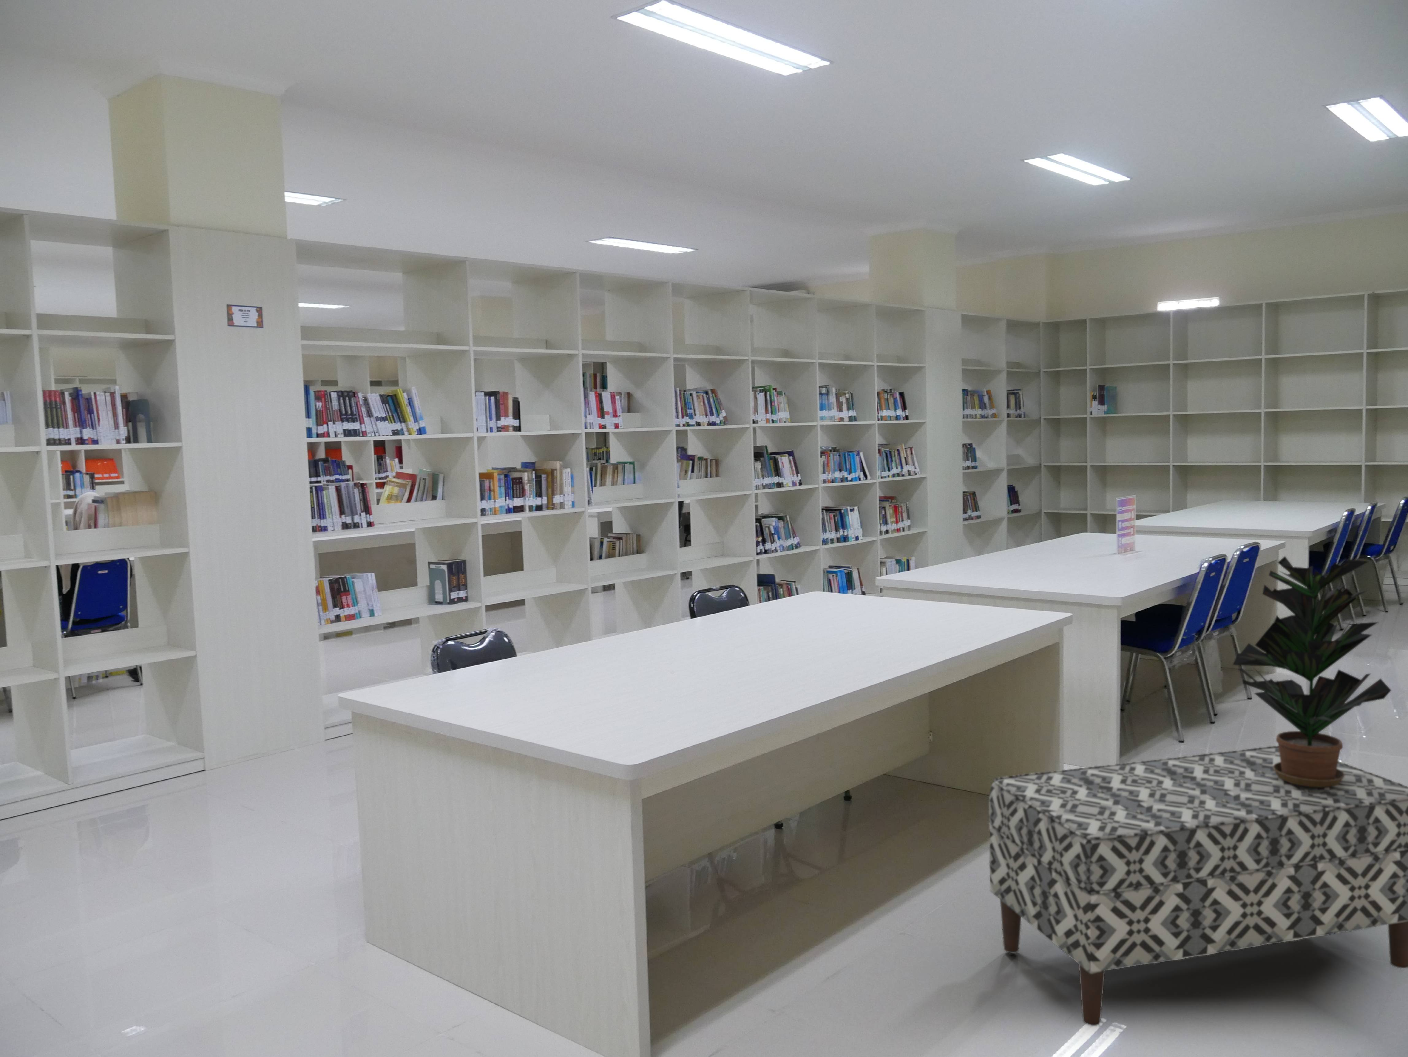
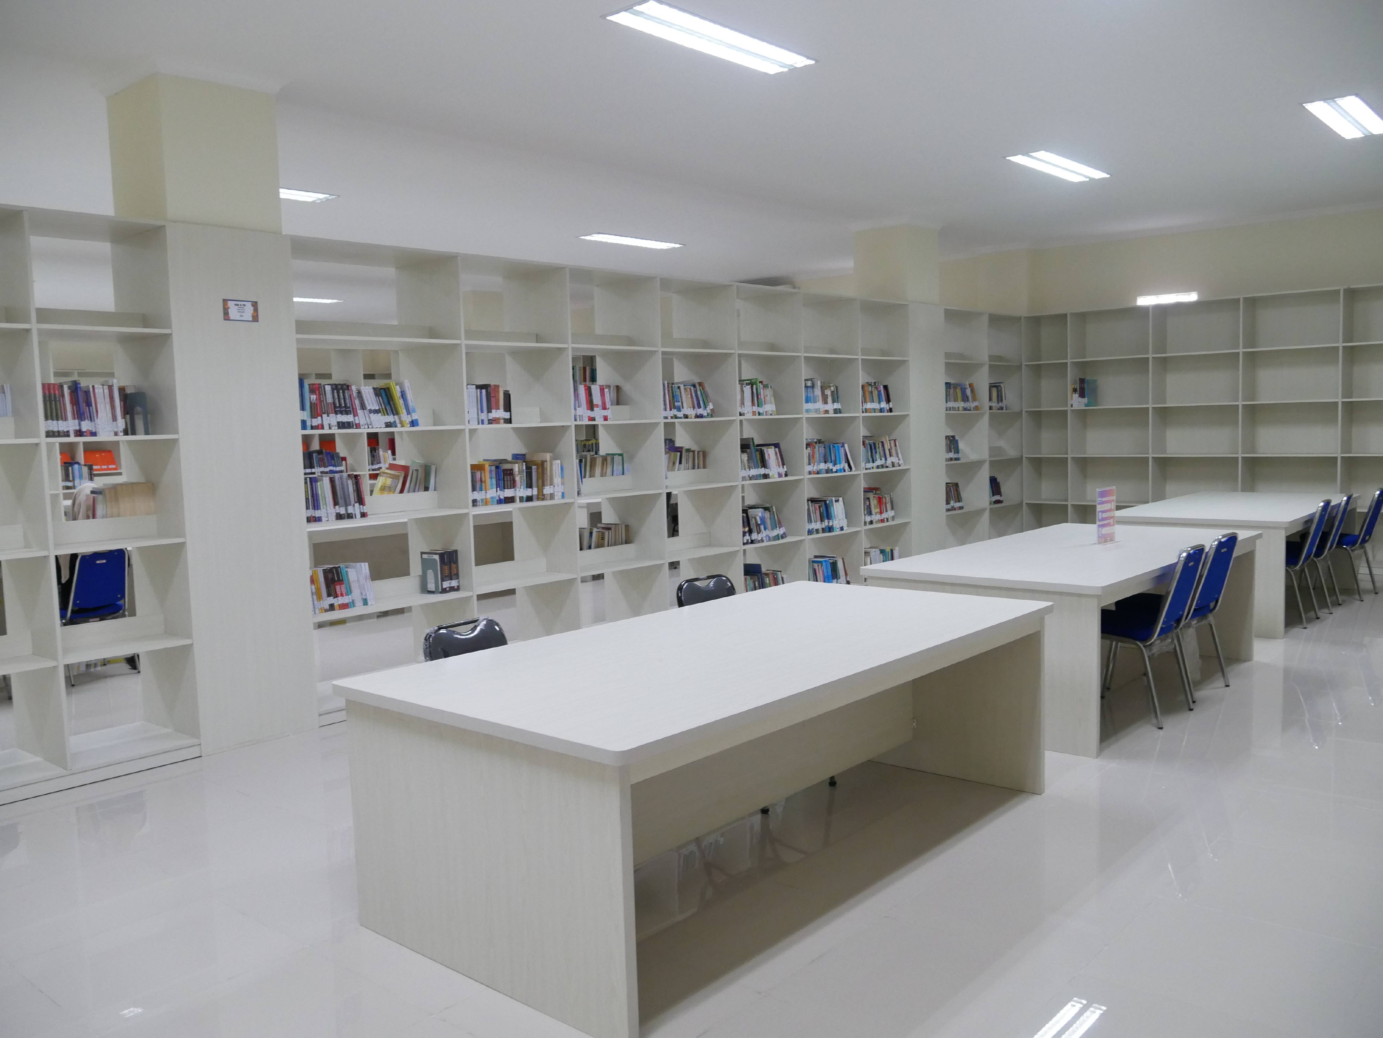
- potted plant [1233,555,1391,787]
- bench [988,745,1408,1026]
